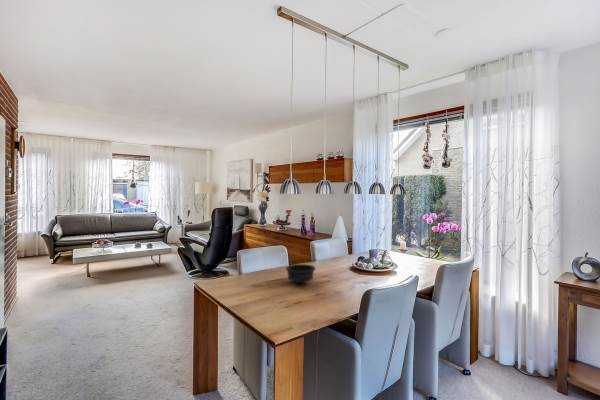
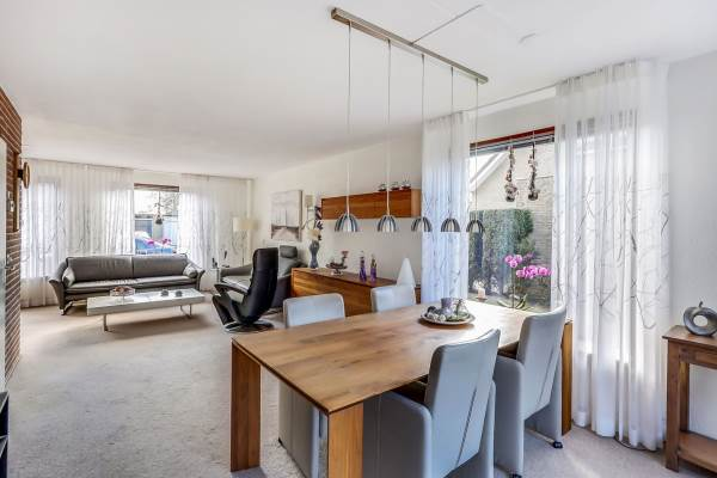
- bowl [285,263,317,284]
